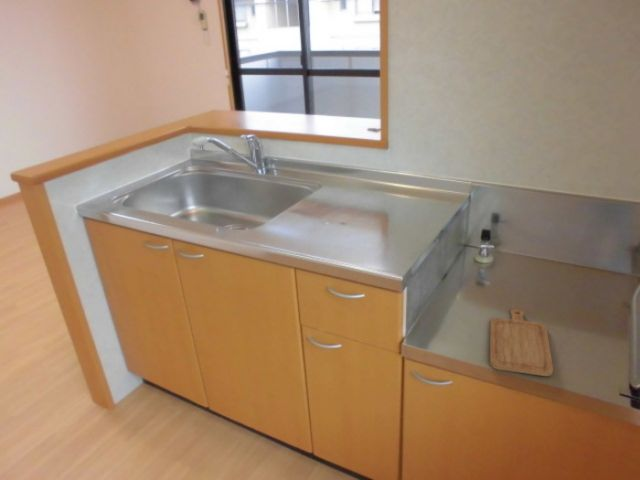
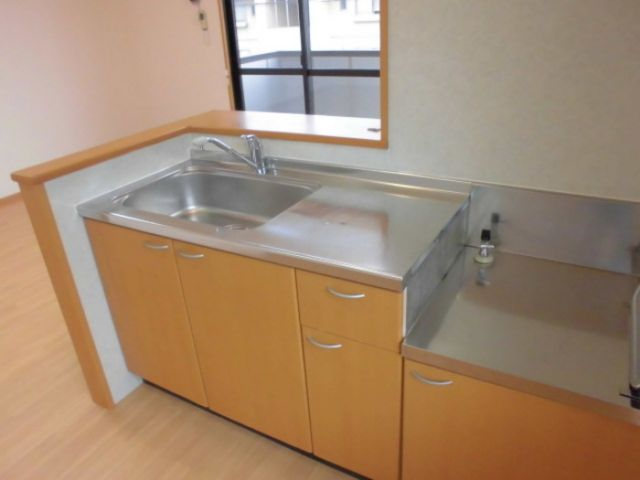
- chopping board [489,309,554,377]
